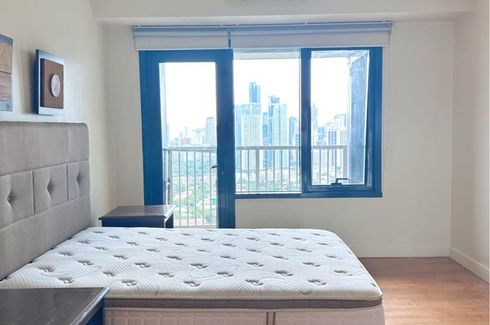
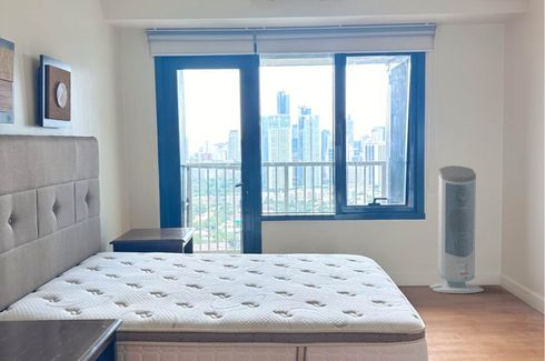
+ air purifier [428,164,485,294]
